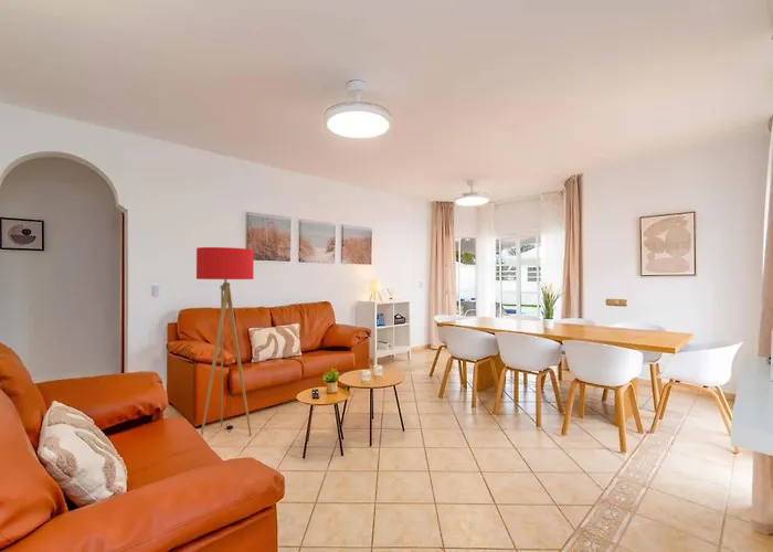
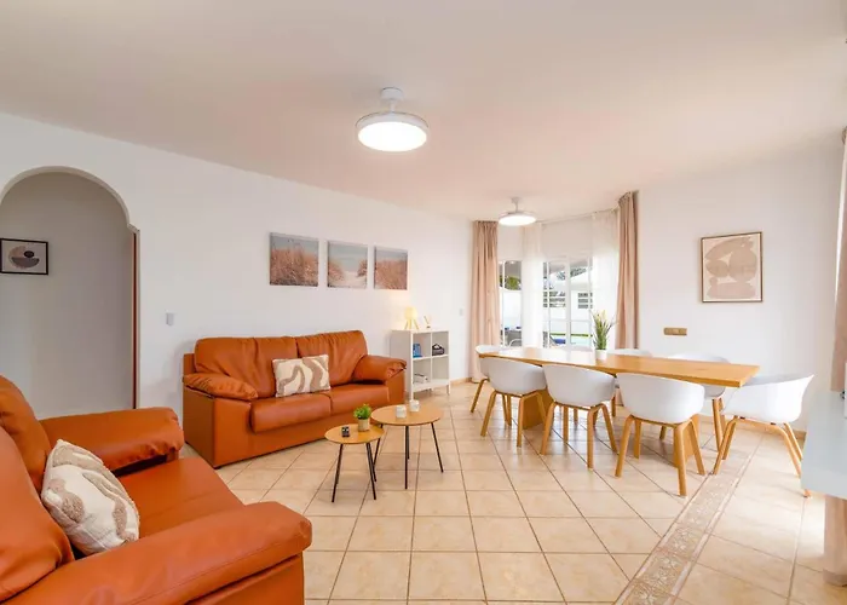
- floor lamp [195,246,255,437]
